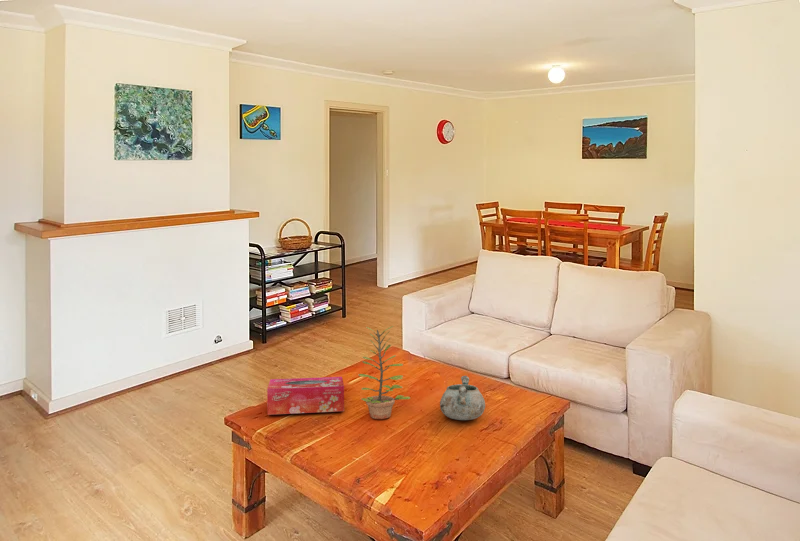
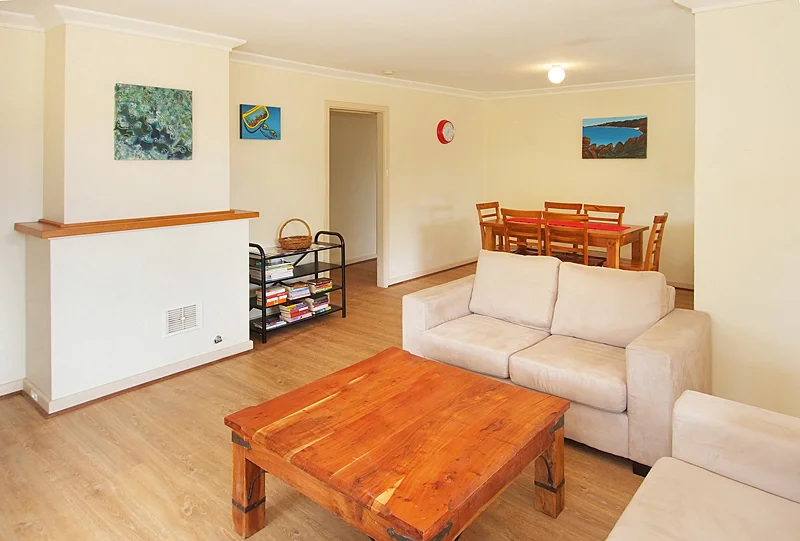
- plant [358,325,411,420]
- tissue box [266,376,345,416]
- decorative bowl [439,375,486,421]
